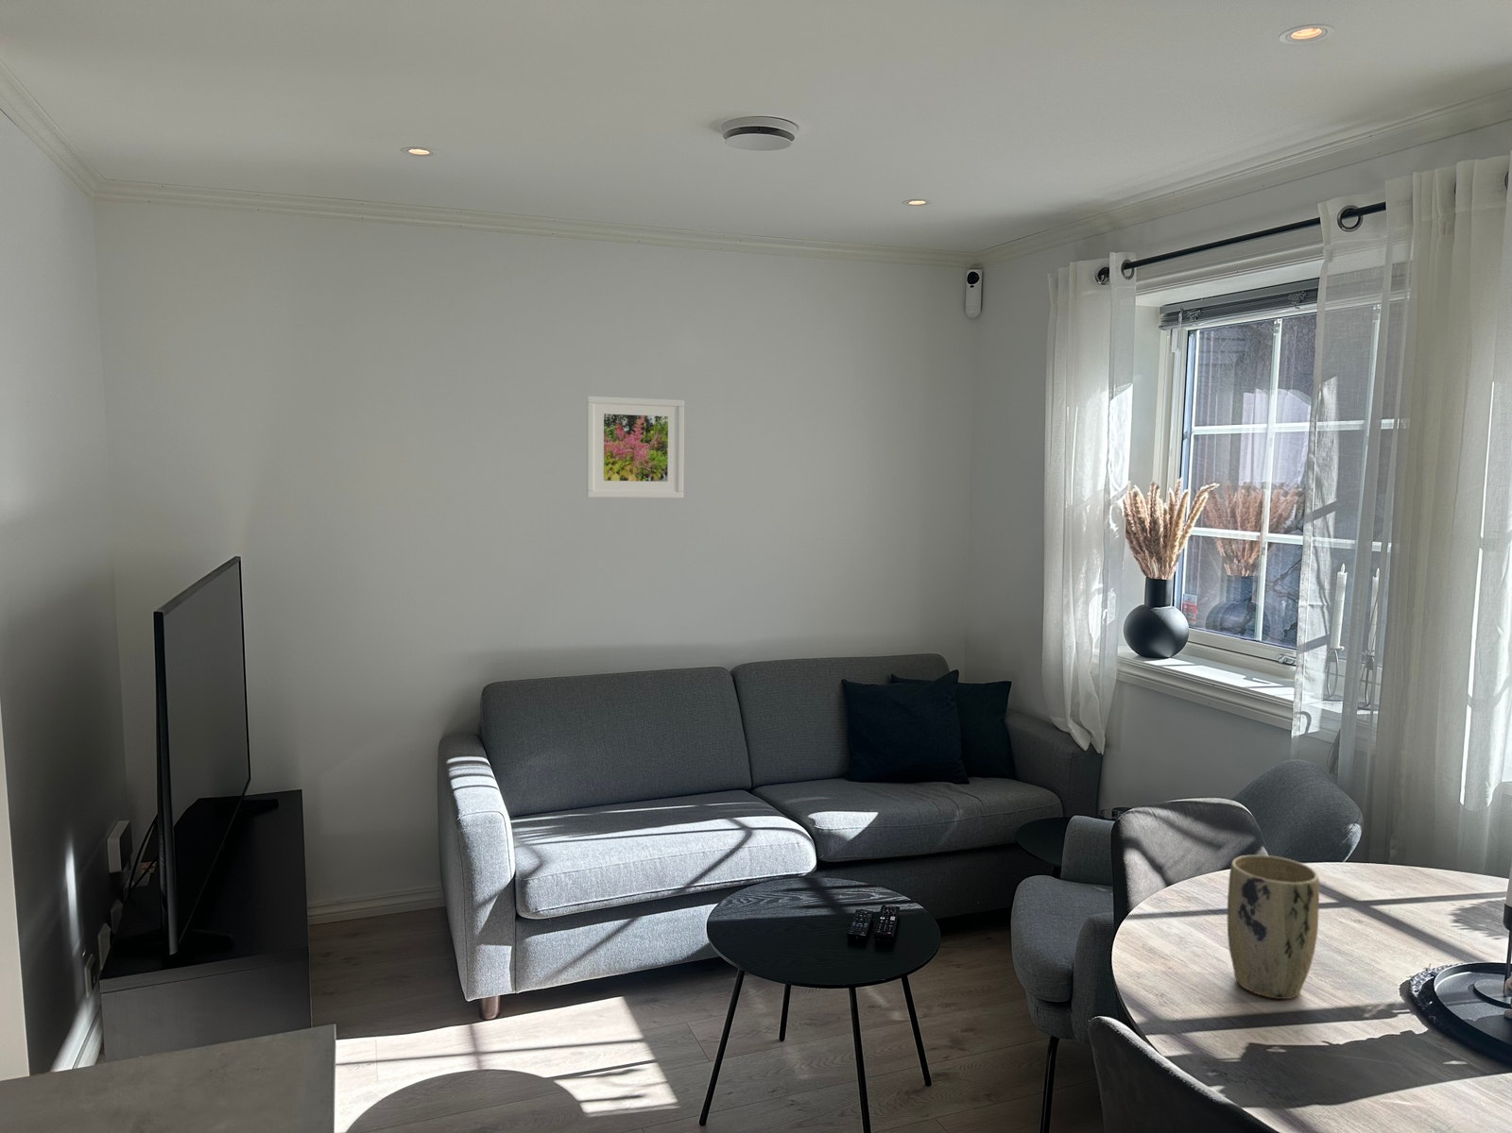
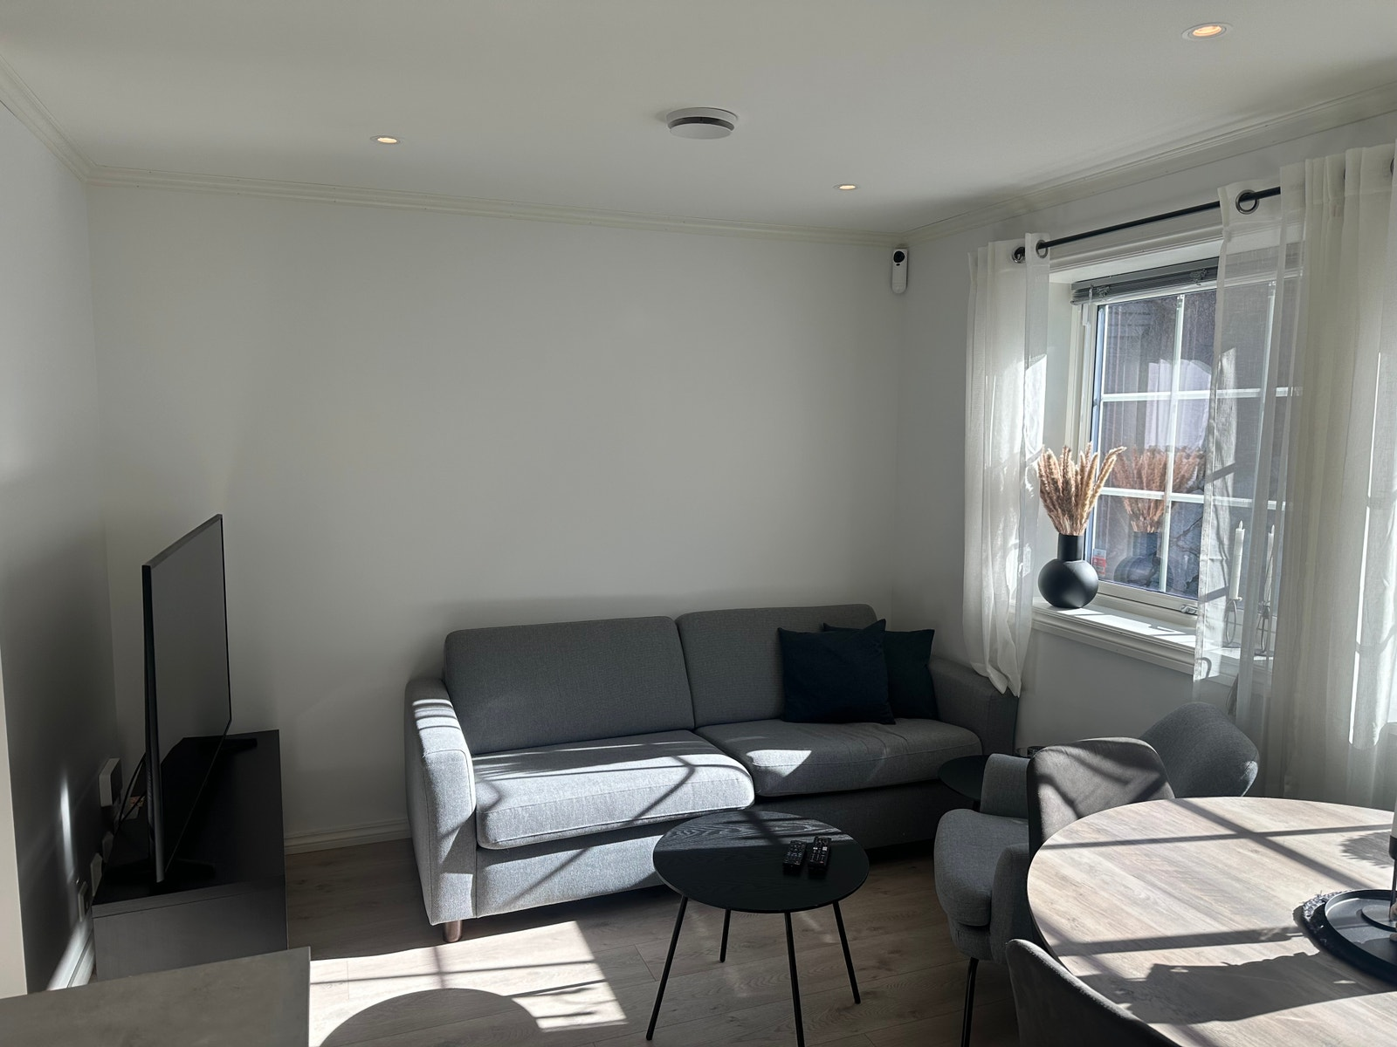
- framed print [585,395,685,500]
- plant pot [1226,855,1320,1000]
